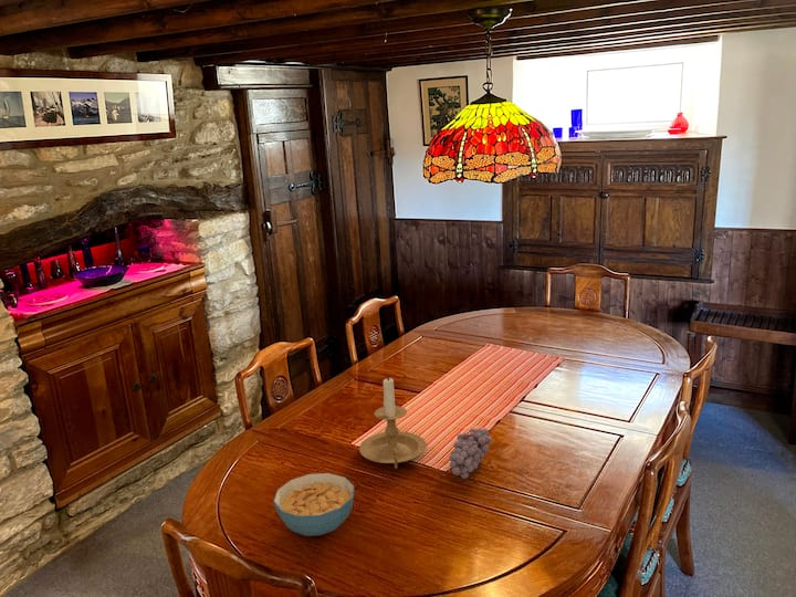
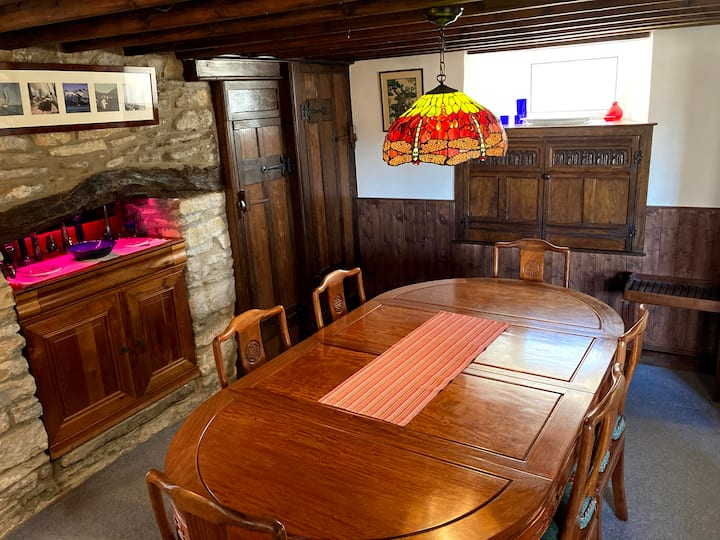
- cereal bowl [272,472,355,537]
- candle holder [358,375,427,470]
- fruit [448,427,493,480]
